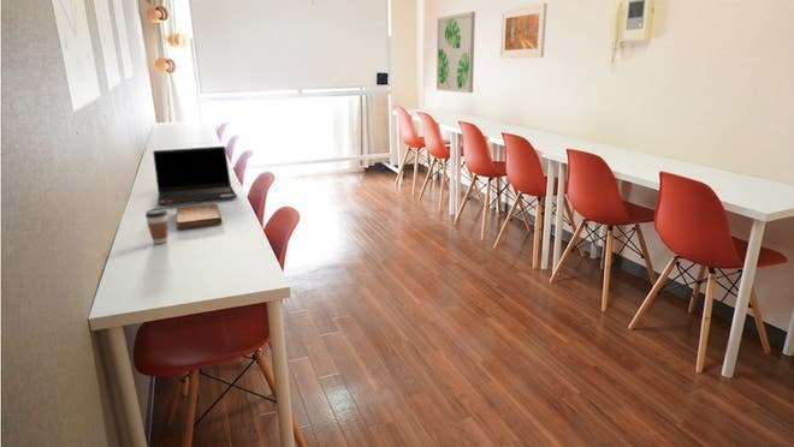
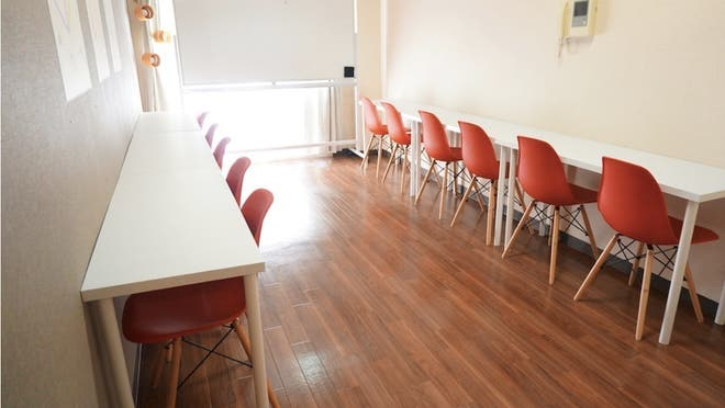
- coffee cup [144,207,168,245]
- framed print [498,2,549,59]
- notebook [176,203,223,230]
- wall art [435,11,476,94]
- laptop computer [152,145,238,207]
